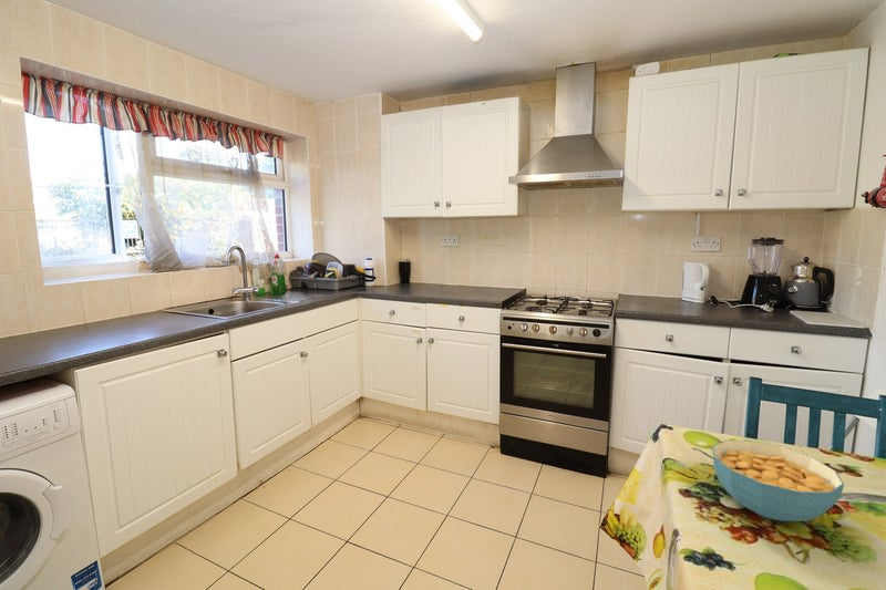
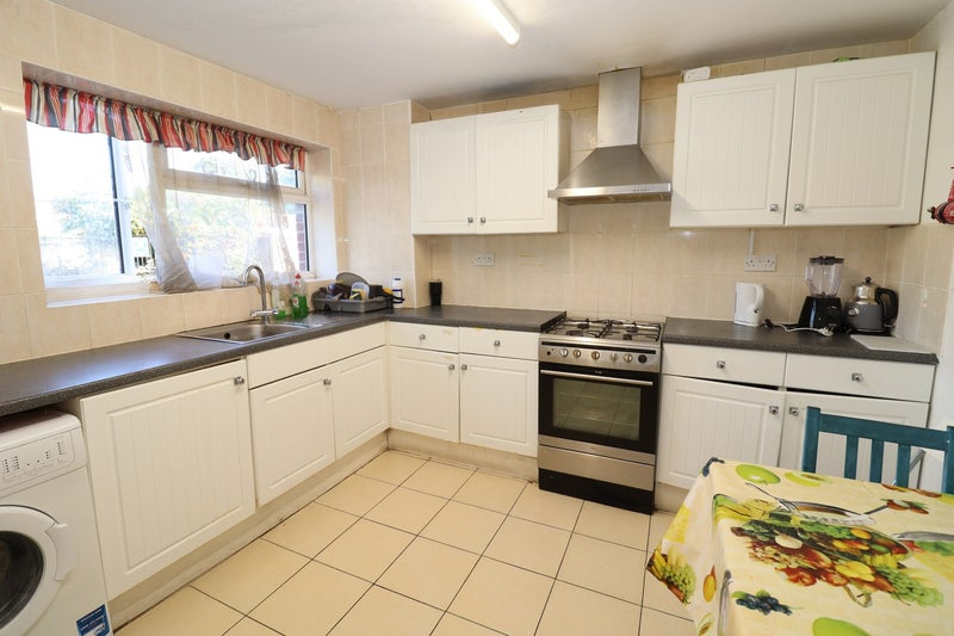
- cereal bowl [711,439,845,522]
